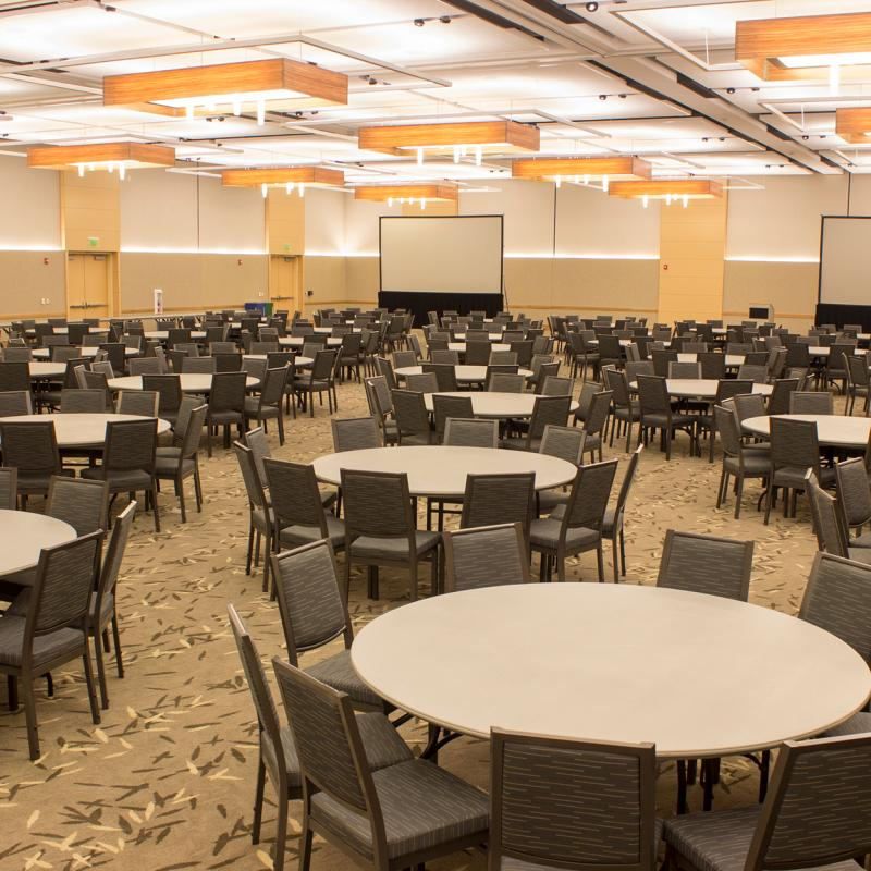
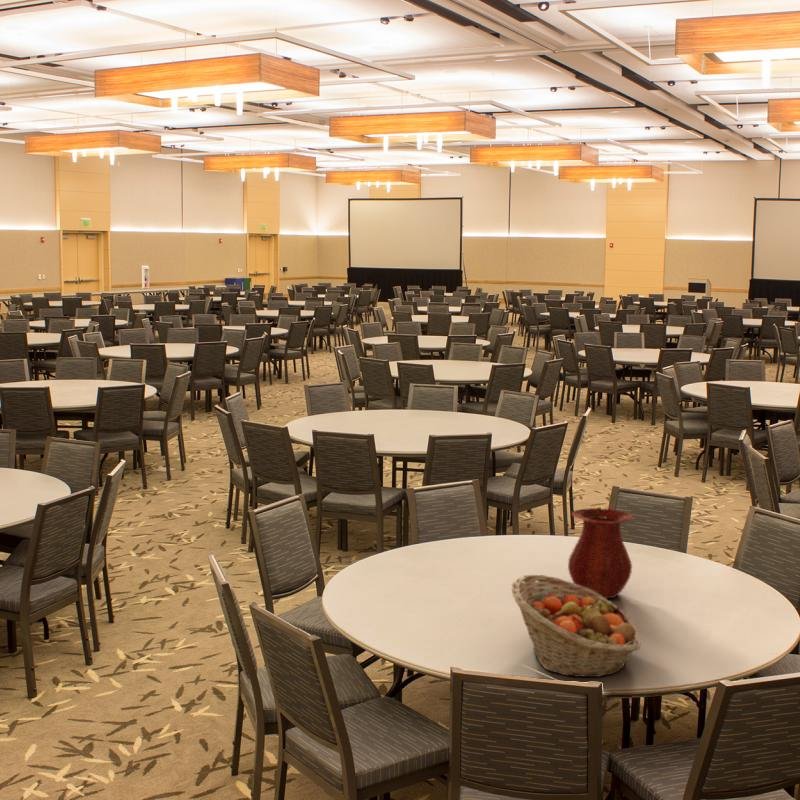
+ vase [567,507,634,600]
+ fruit basket [511,574,642,678]
